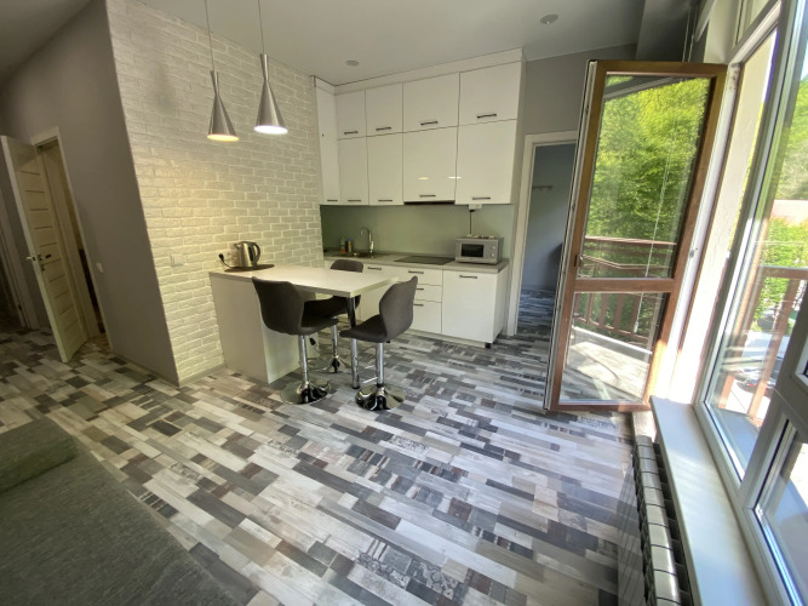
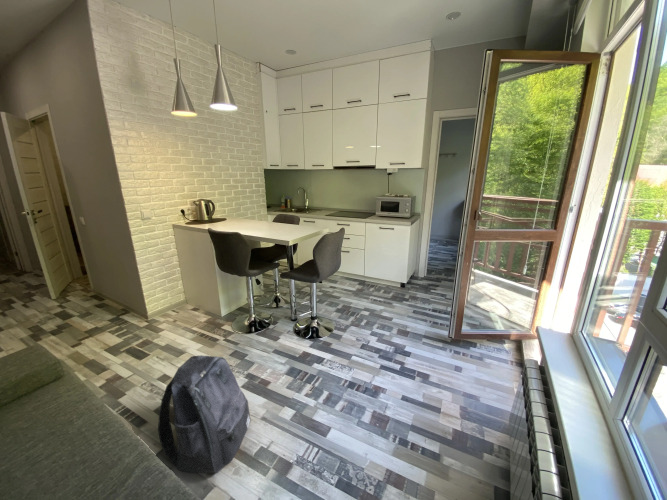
+ backpack [157,354,252,474]
